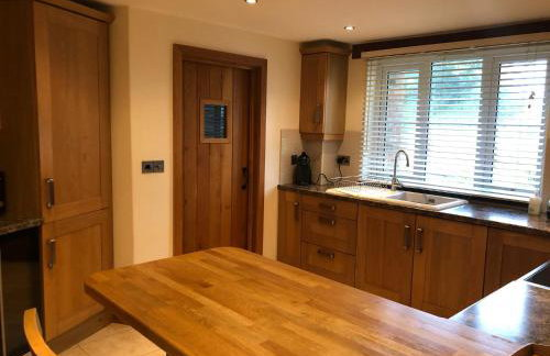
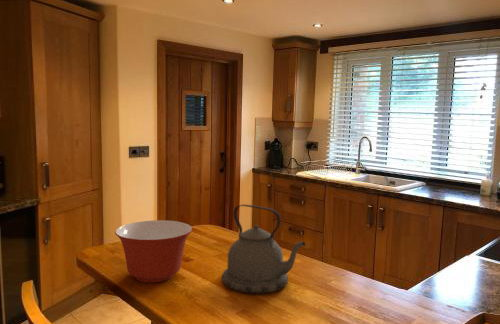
+ mixing bowl [114,219,193,283]
+ kettle [221,204,306,295]
